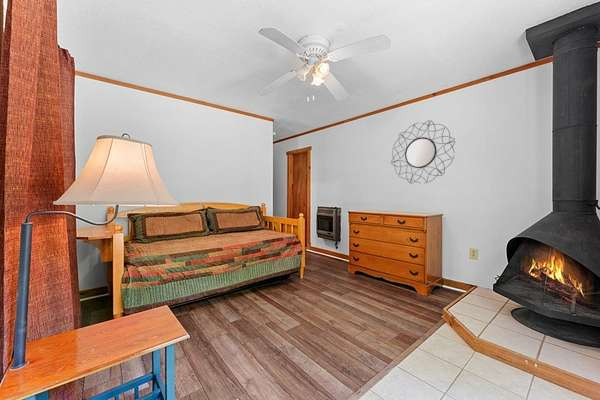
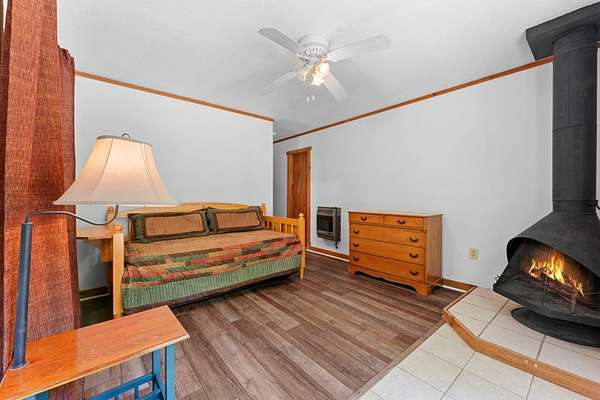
- home mirror [390,120,456,185]
